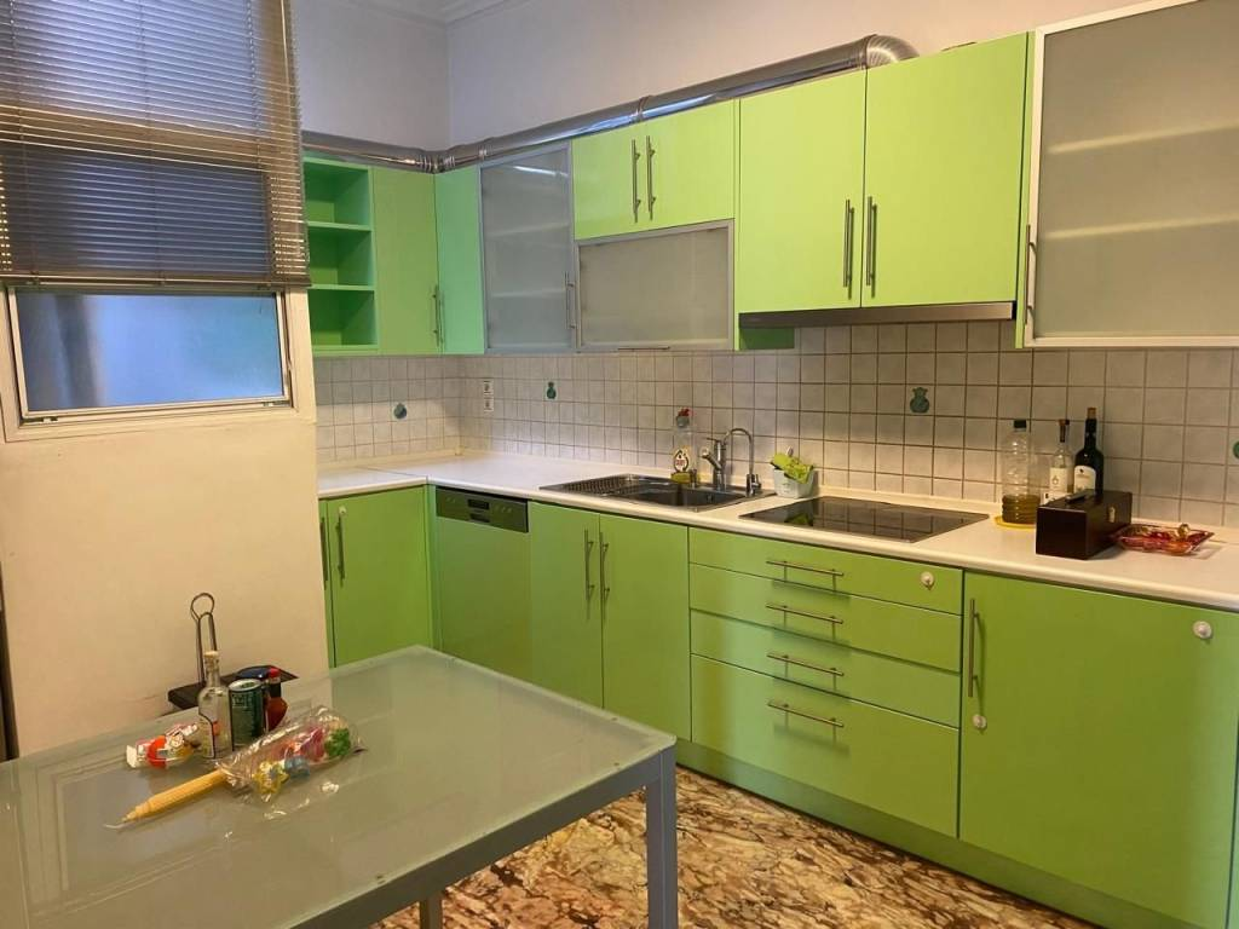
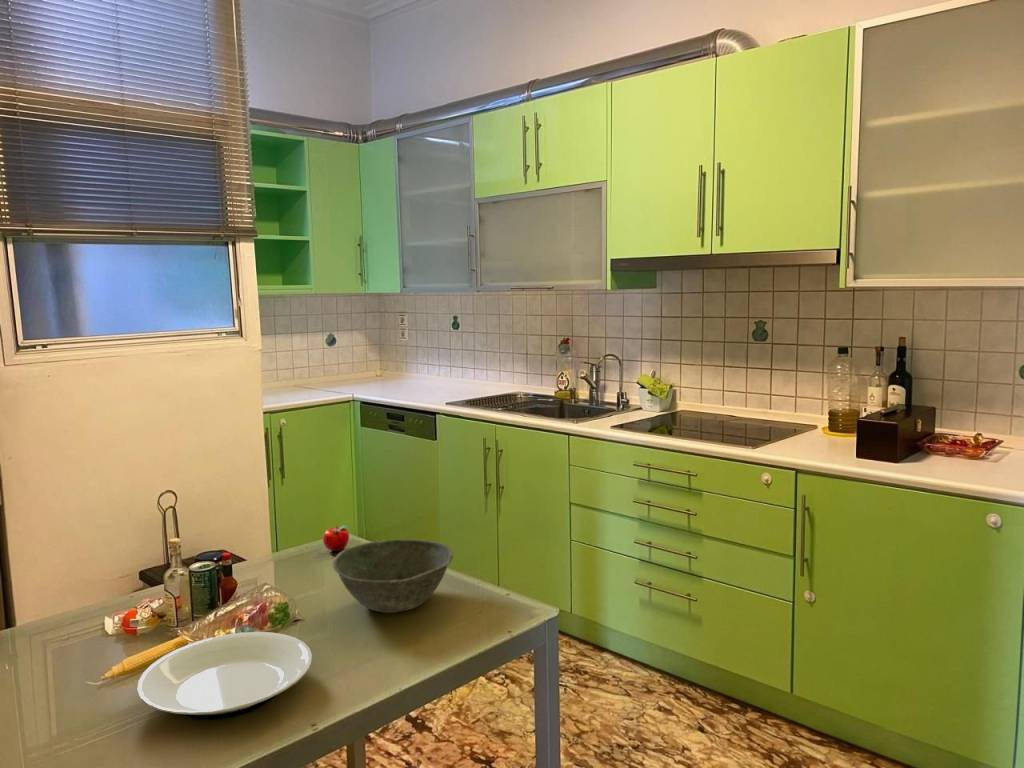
+ apple [322,524,351,552]
+ plate [137,631,313,720]
+ bowl [331,538,454,614]
